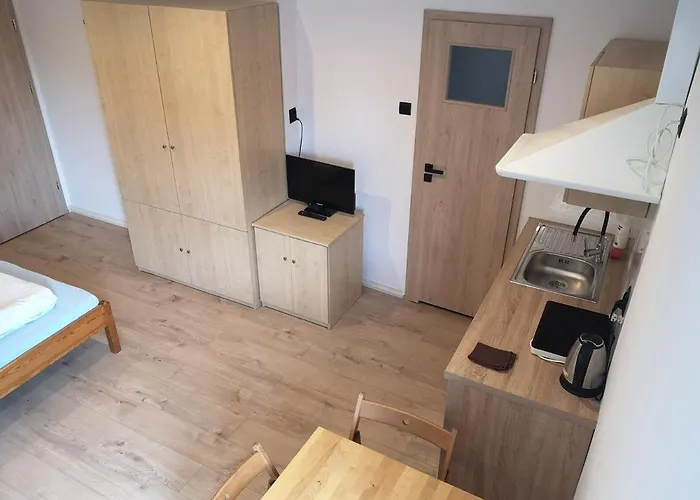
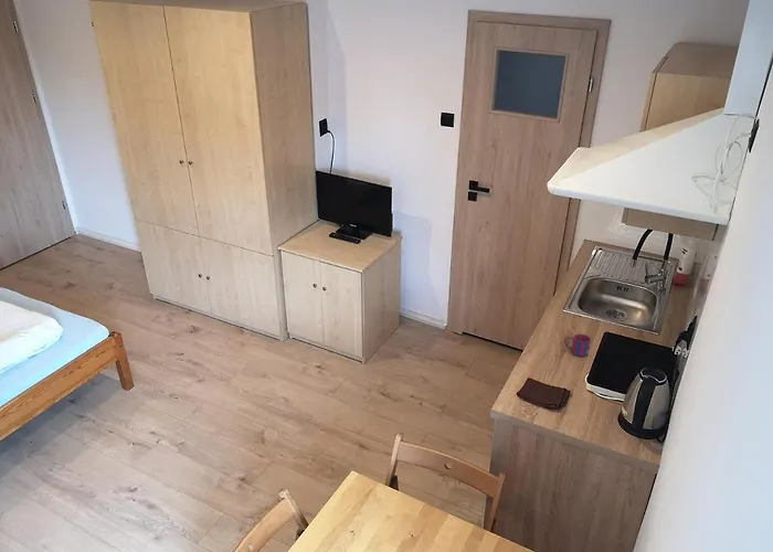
+ mug [563,333,592,358]
